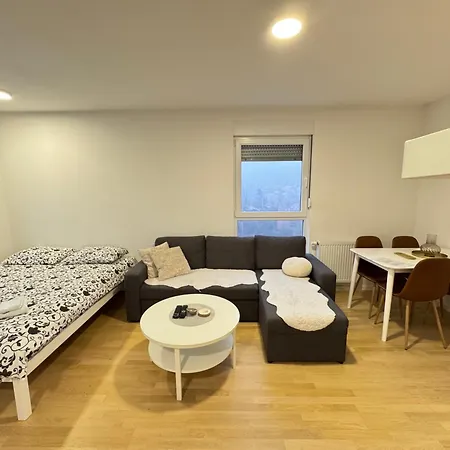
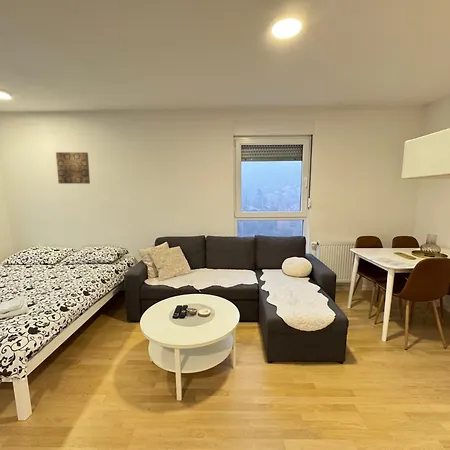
+ wall art [55,151,91,185]
